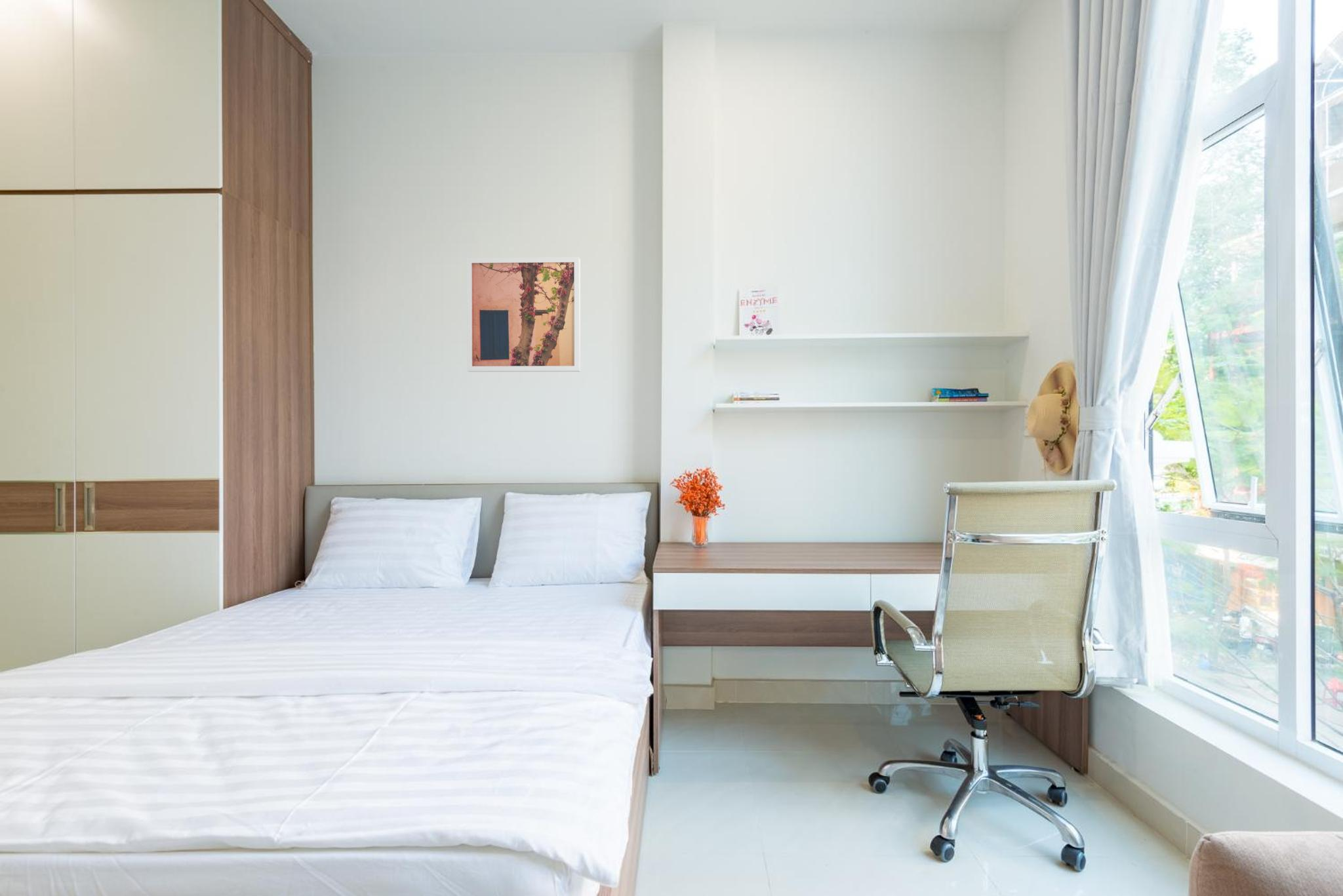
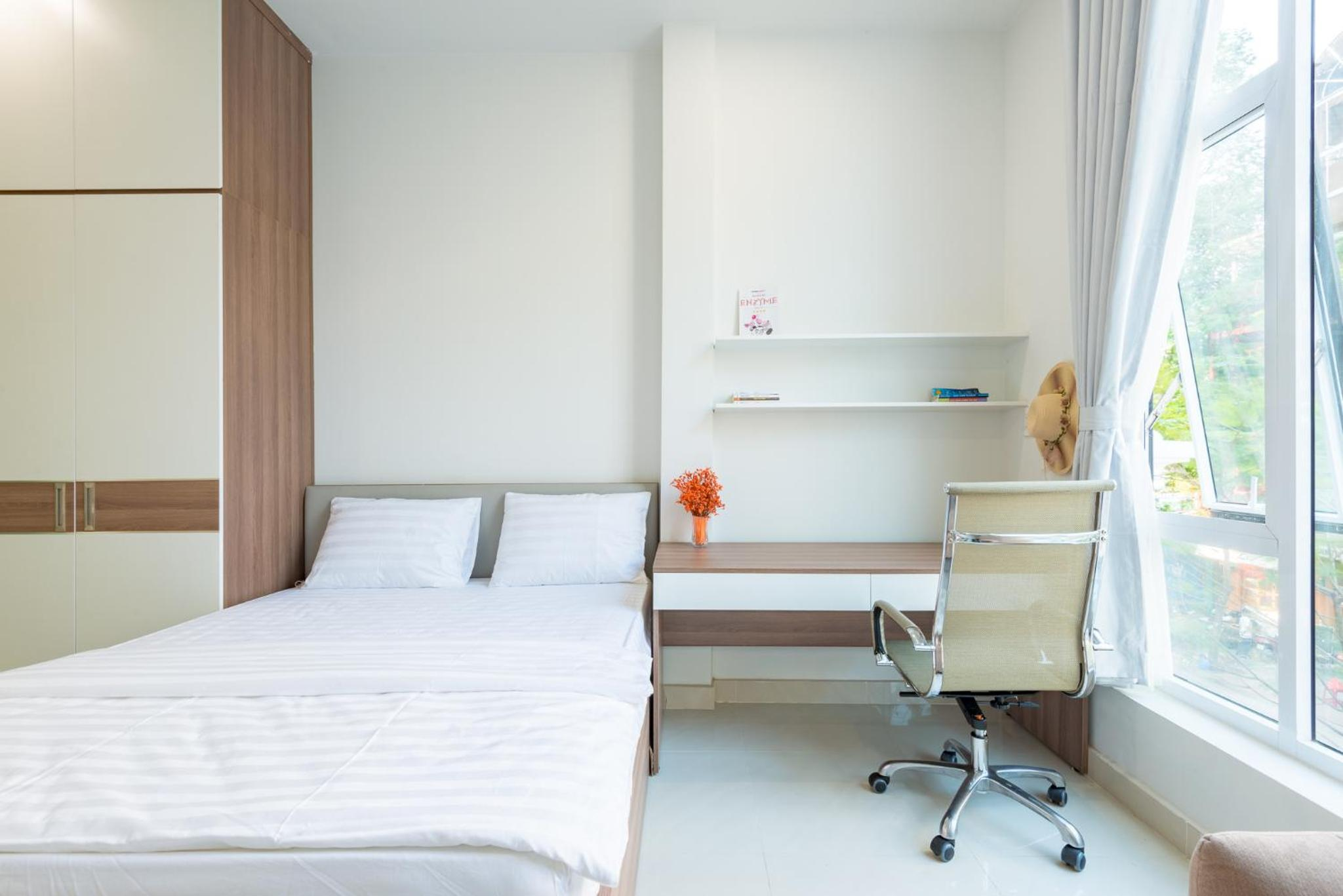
- wall art [466,256,581,372]
